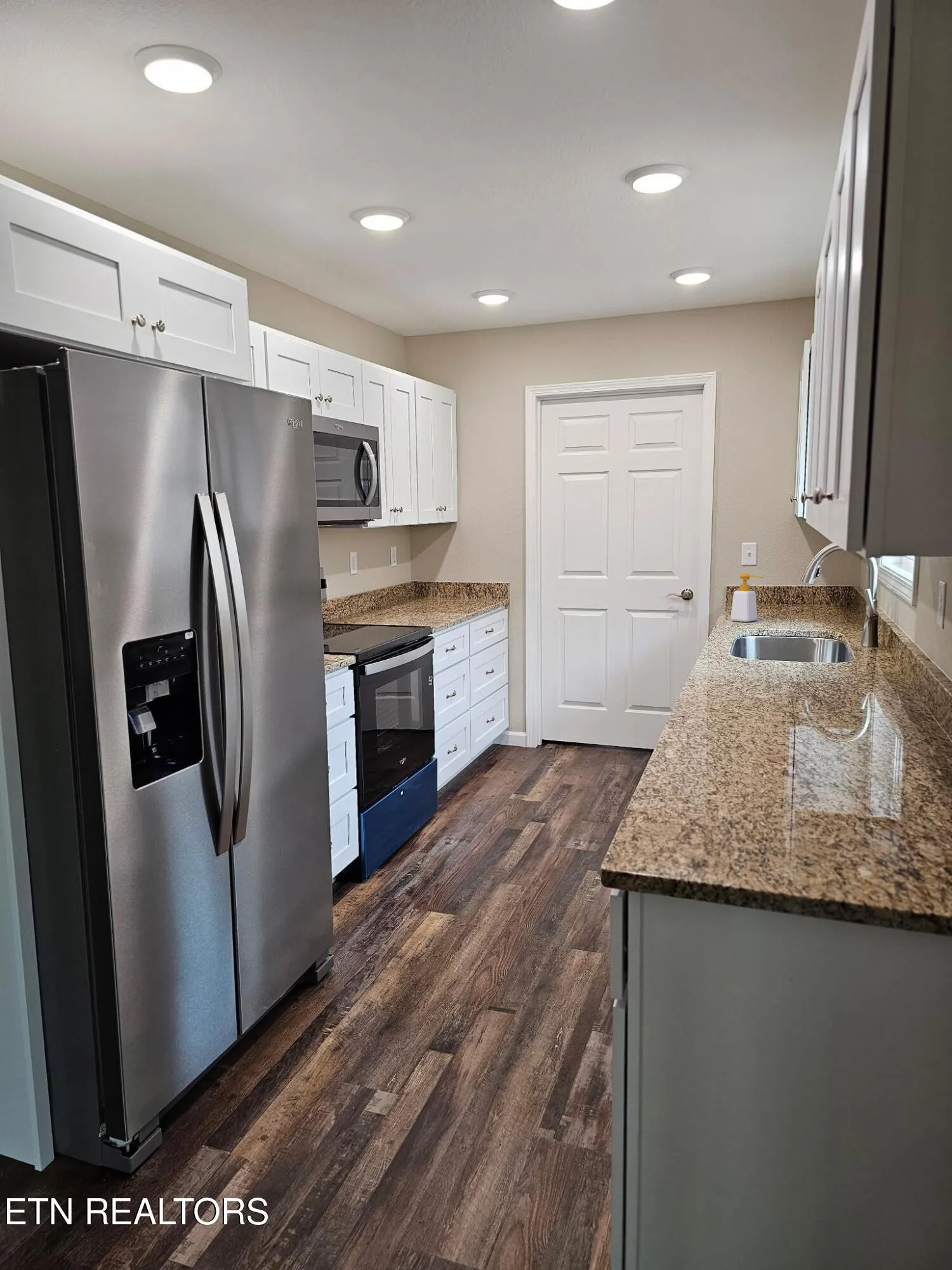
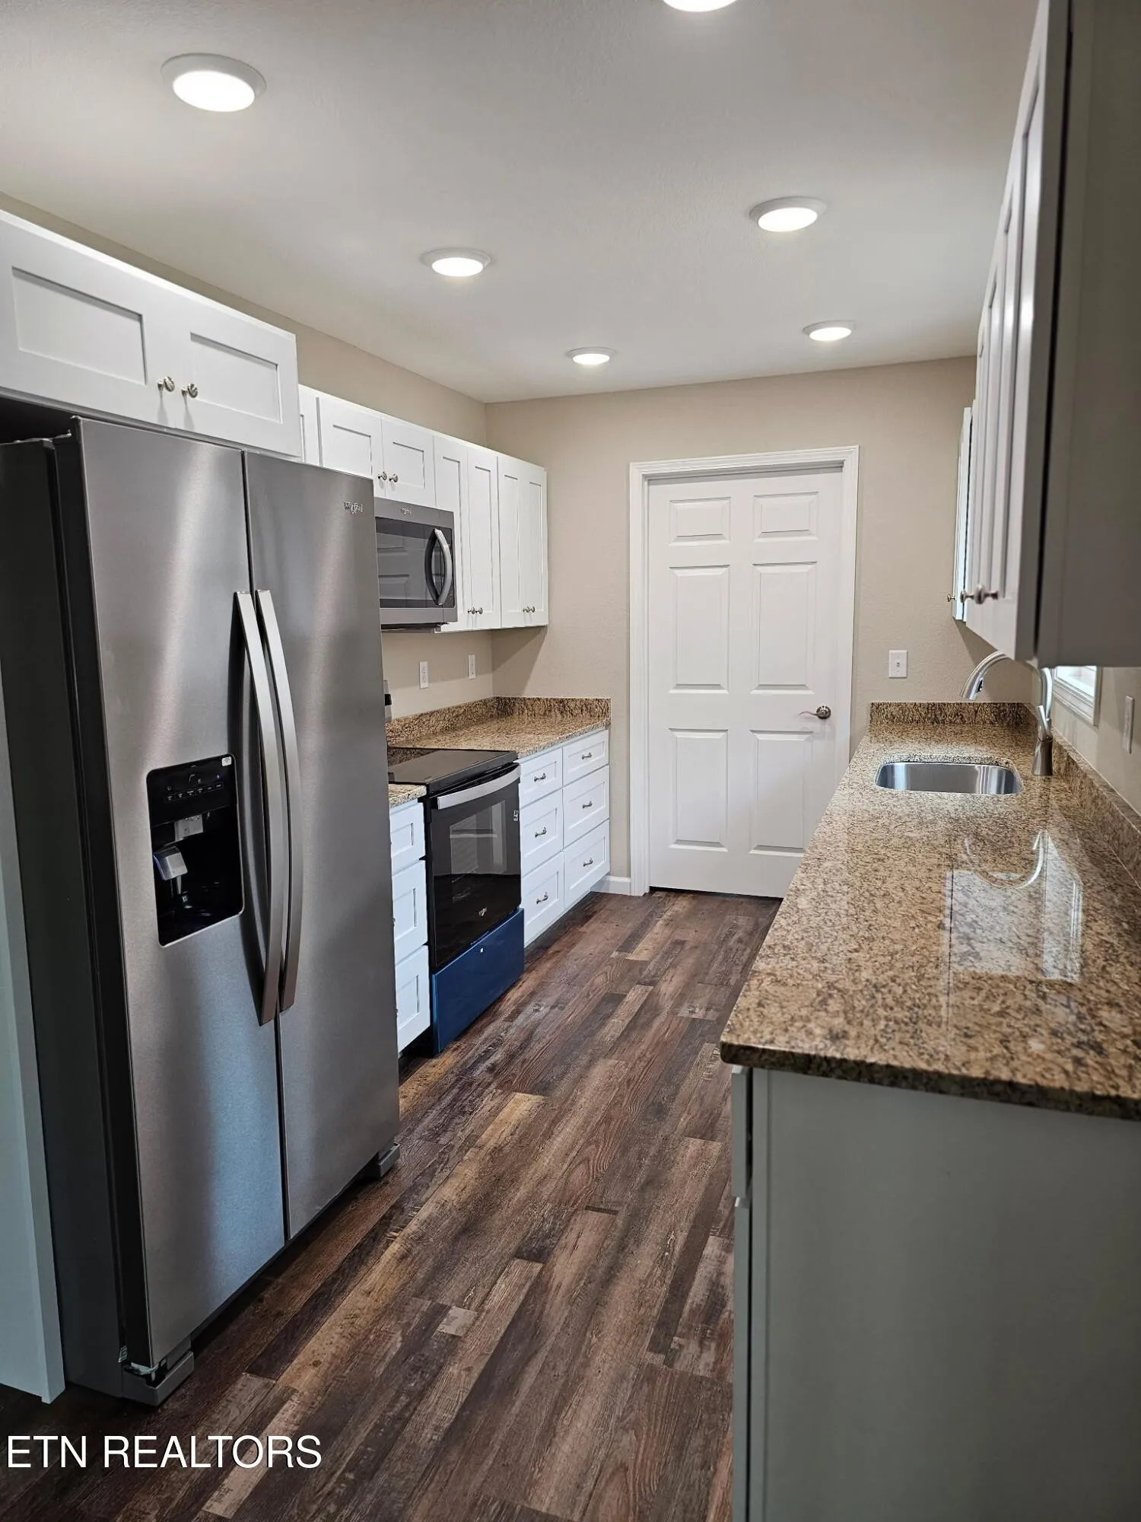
- soap bottle [730,573,764,623]
